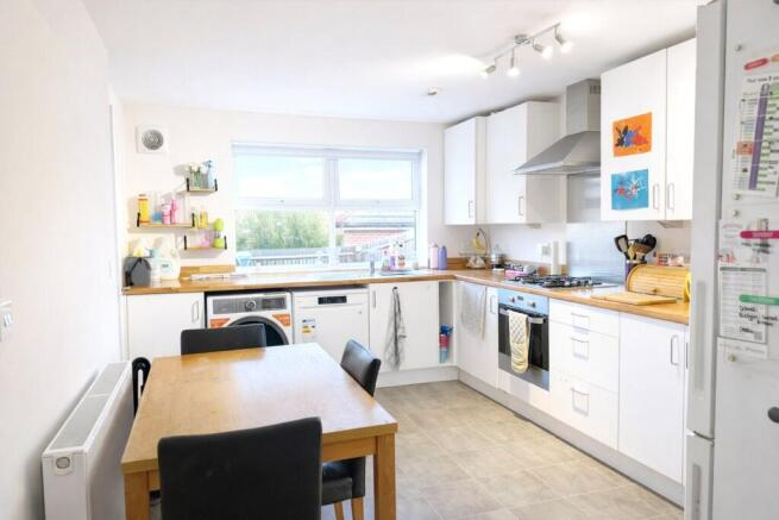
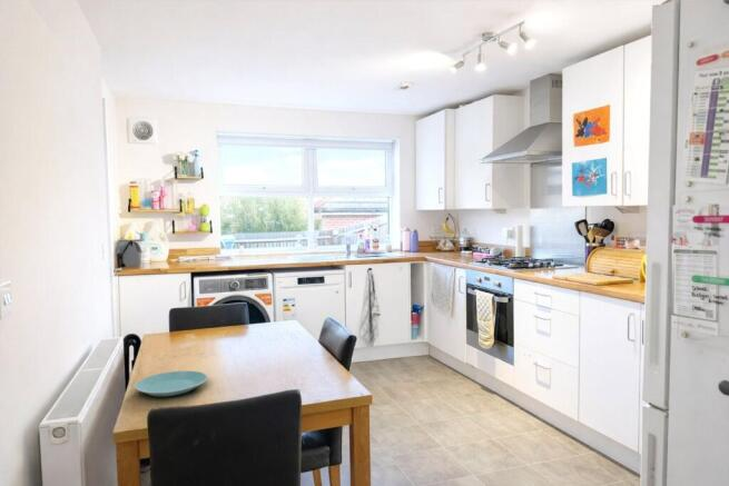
+ plate [132,370,208,397]
